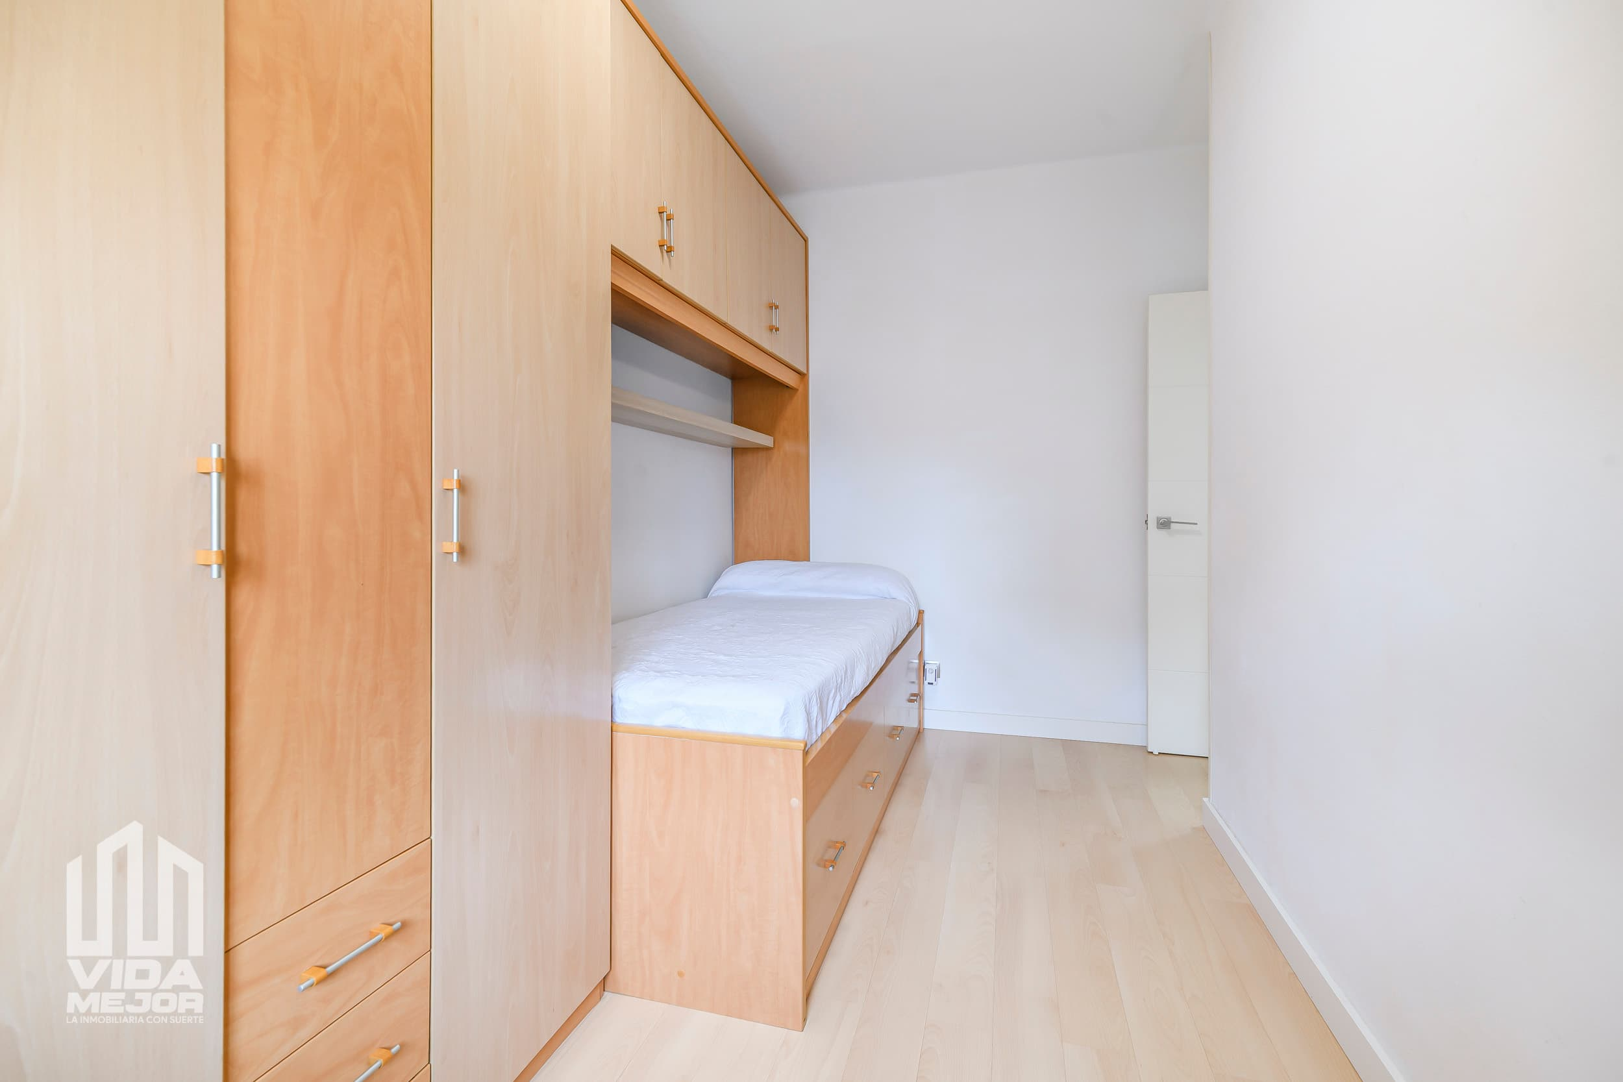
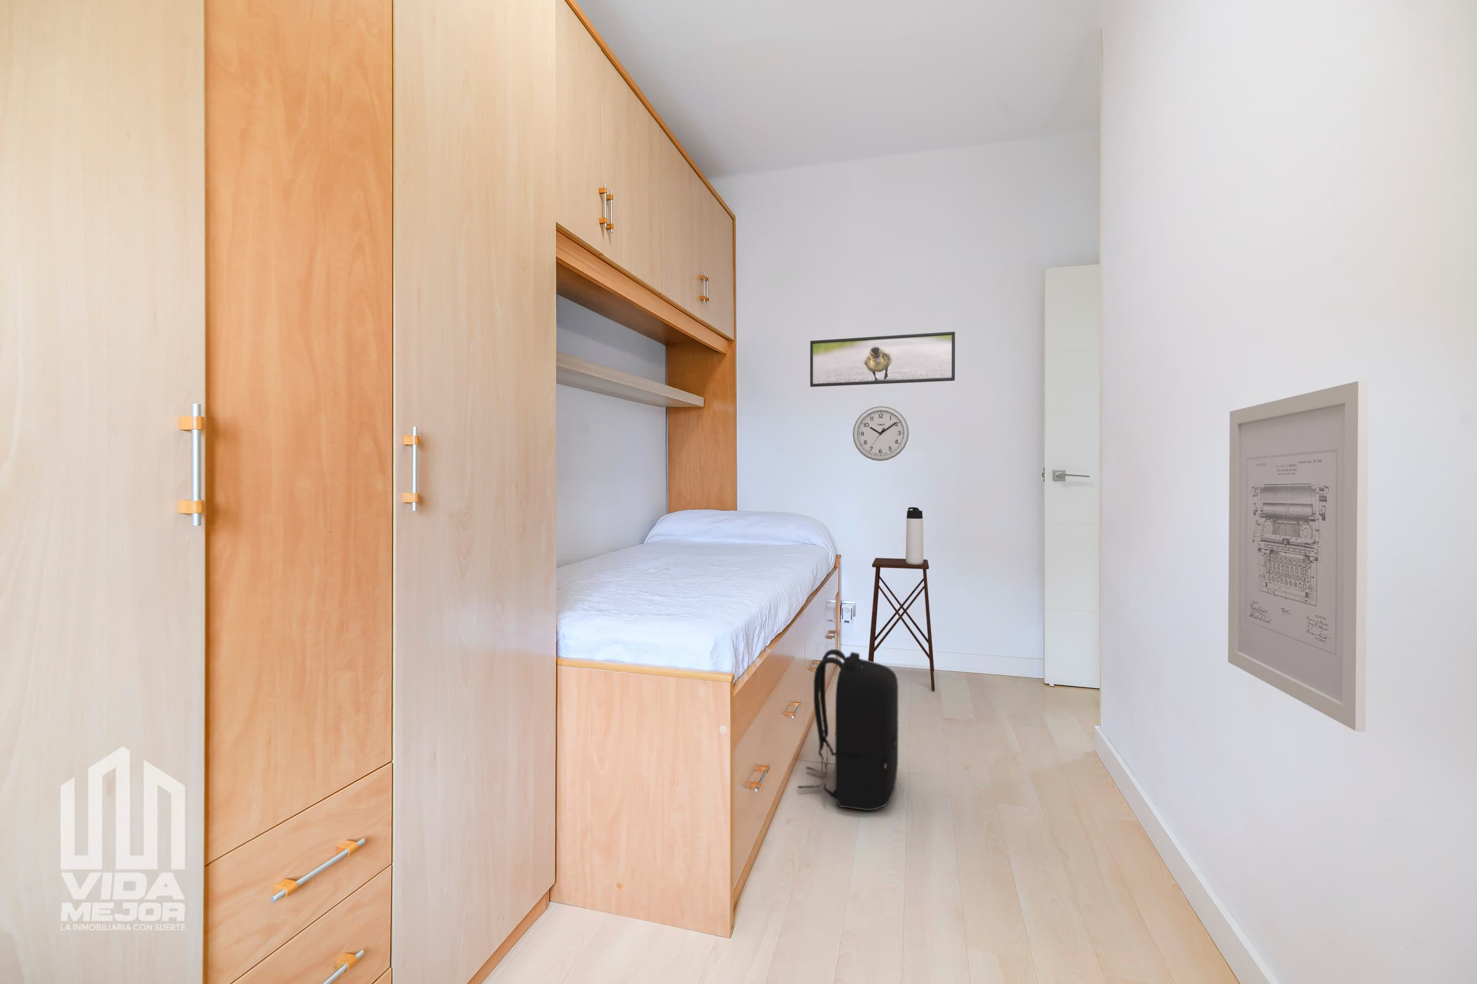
+ thermos bottle [906,506,924,564]
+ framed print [810,332,955,388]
+ wall clock [852,405,909,461]
+ side table [867,557,935,691]
+ wall art [1228,380,1369,733]
+ backpack [797,649,899,812]
